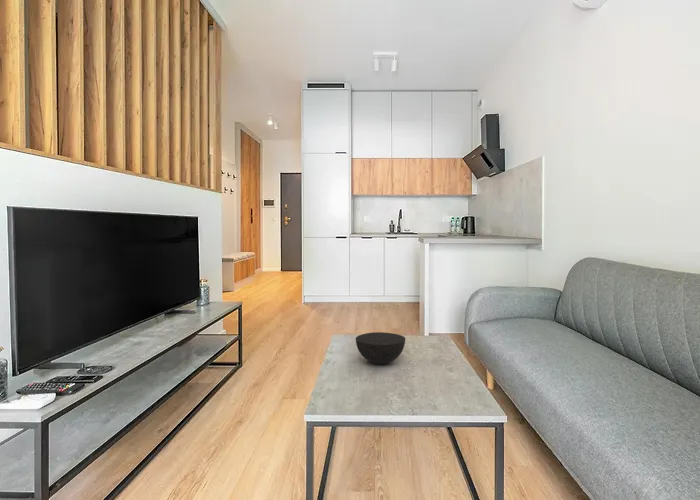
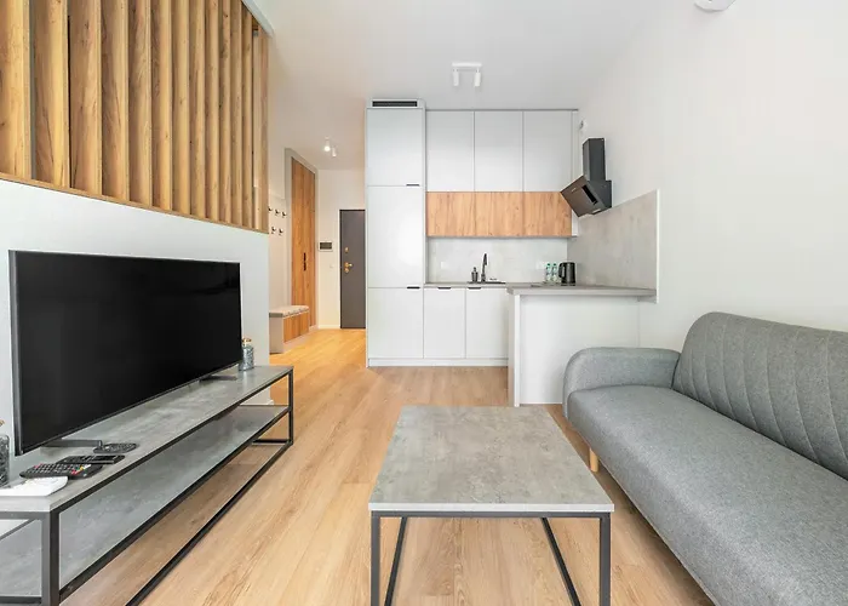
- bowl [355,331,406,365]
